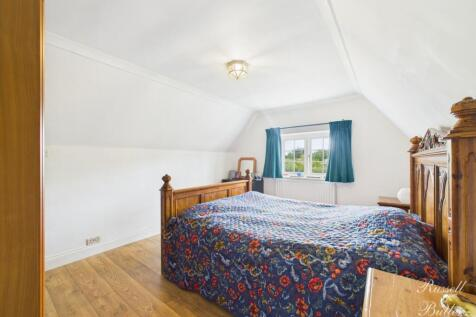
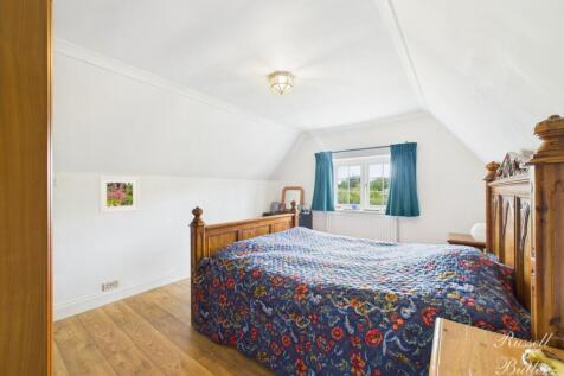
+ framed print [98,176,140,215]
